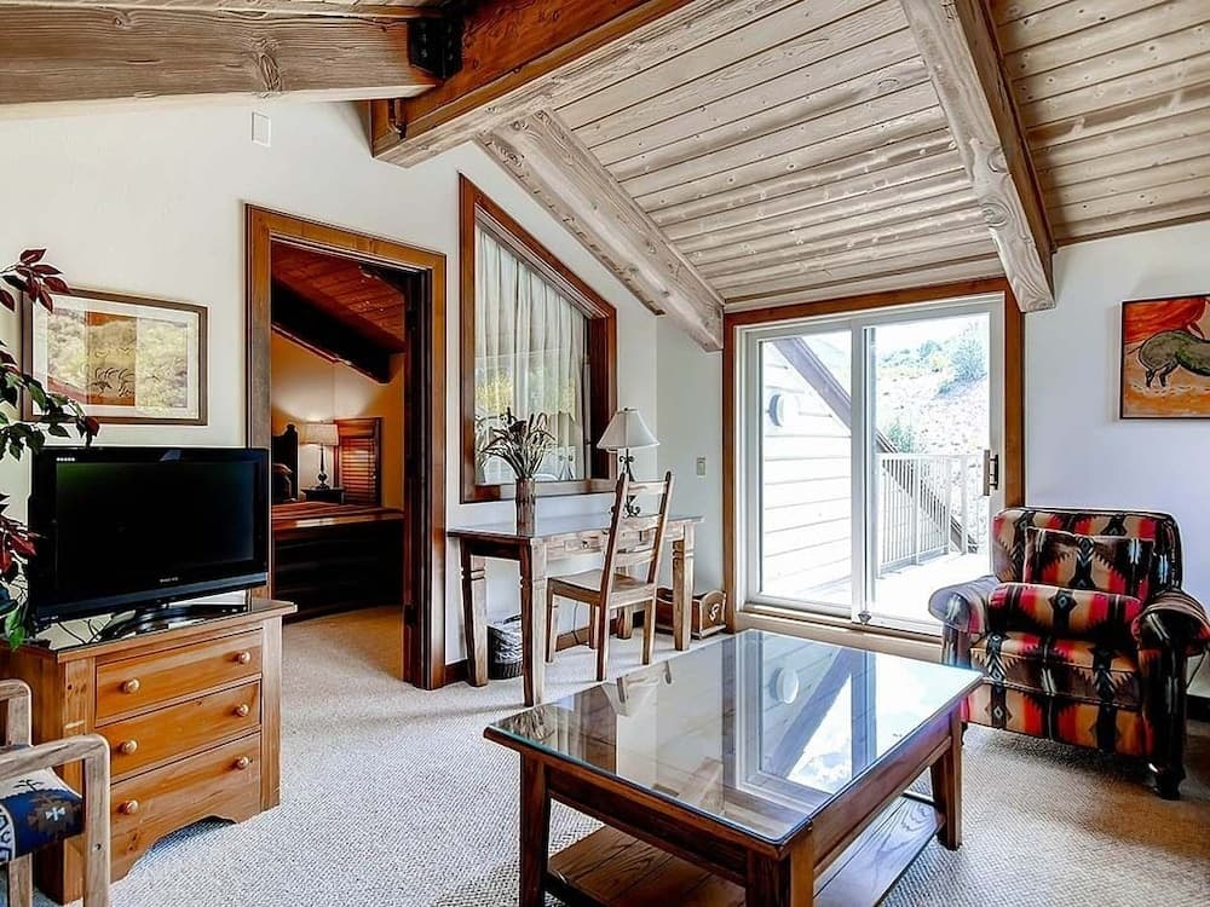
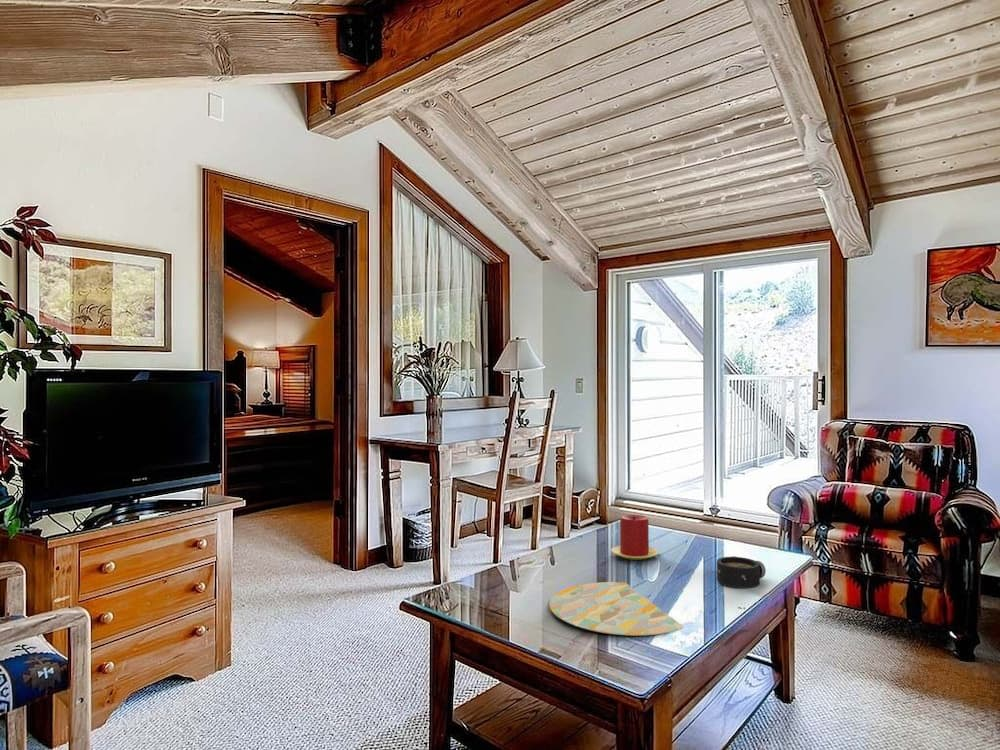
+ candle [610,514,659,561]
+ alarm clock [710,555,767,589]
+ decorative tray [549,581,685,636]
